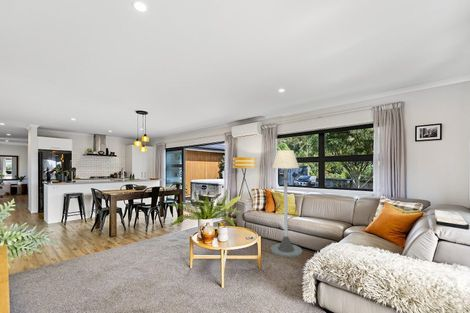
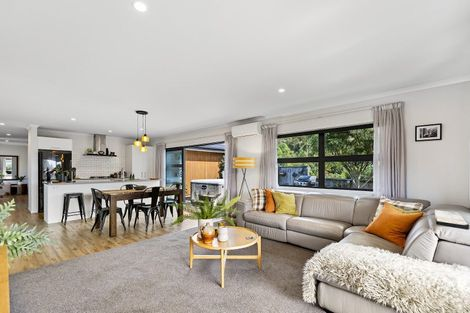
- floor lamp [270,149,303,258]
